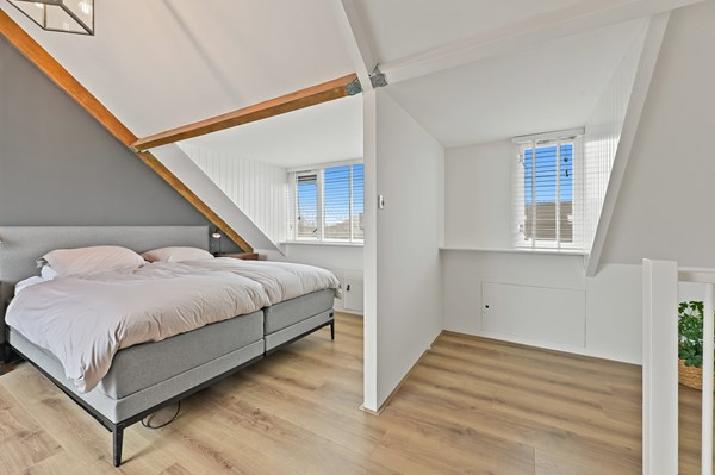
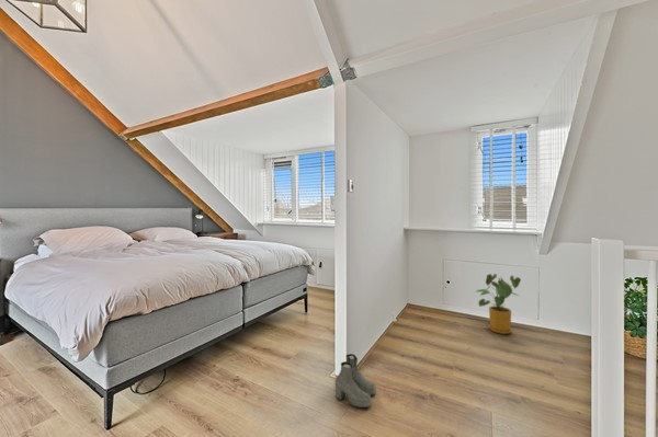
+ boots [334,353,377,409]
+ house plant [476,273,522,335]
